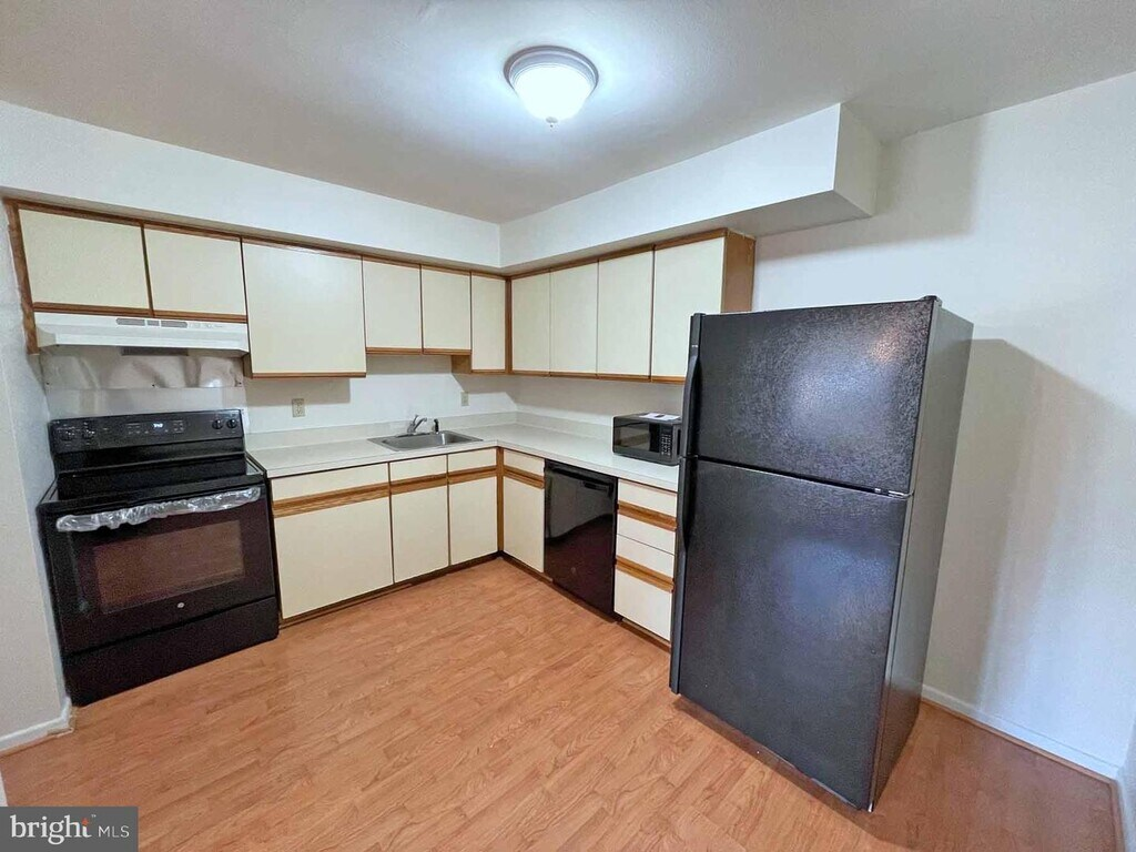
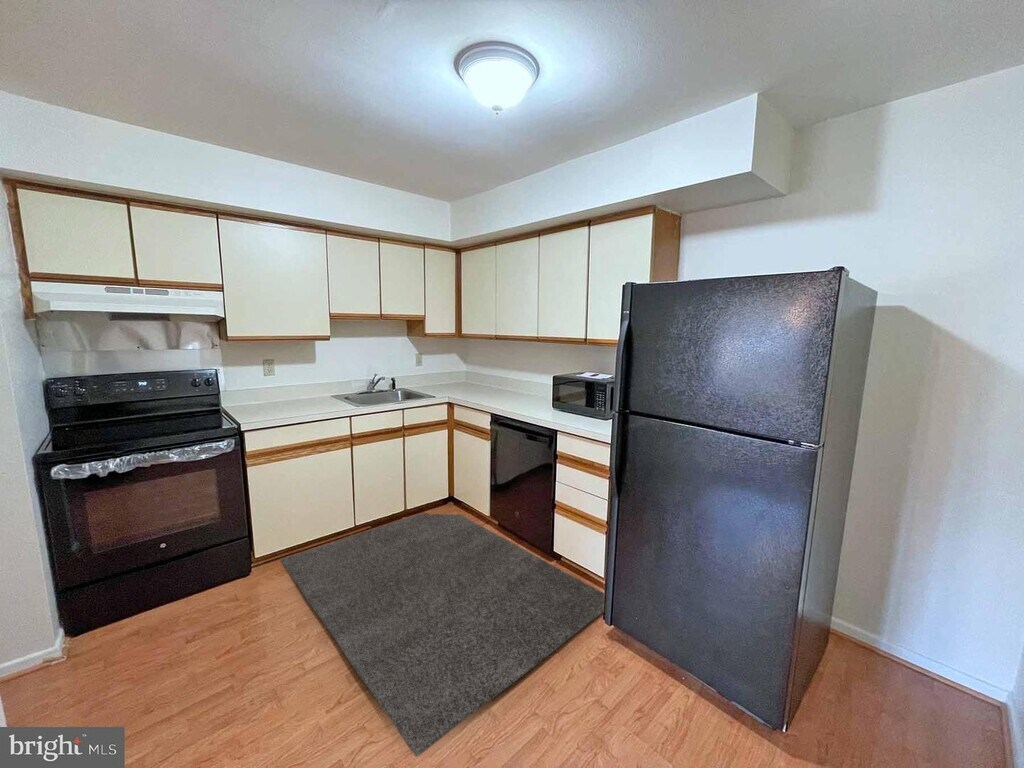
+ rug [280,513,605,758]
